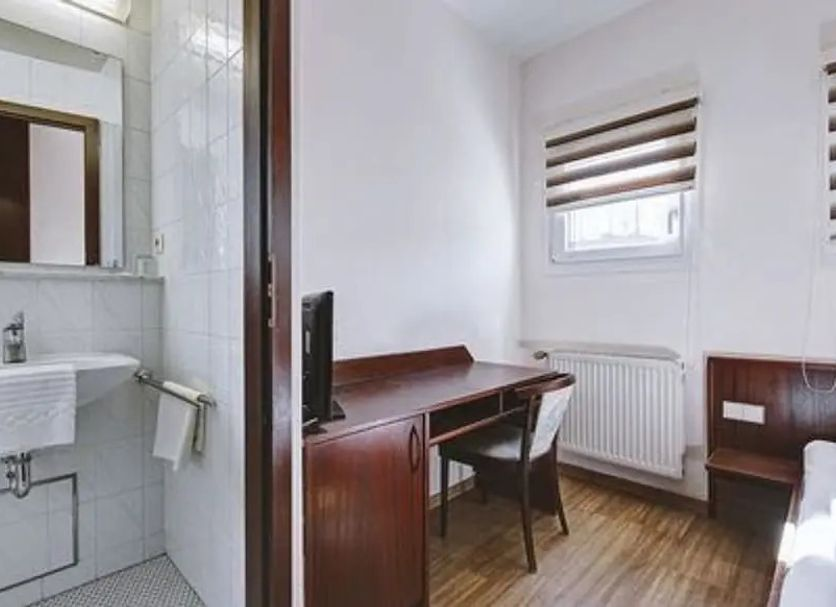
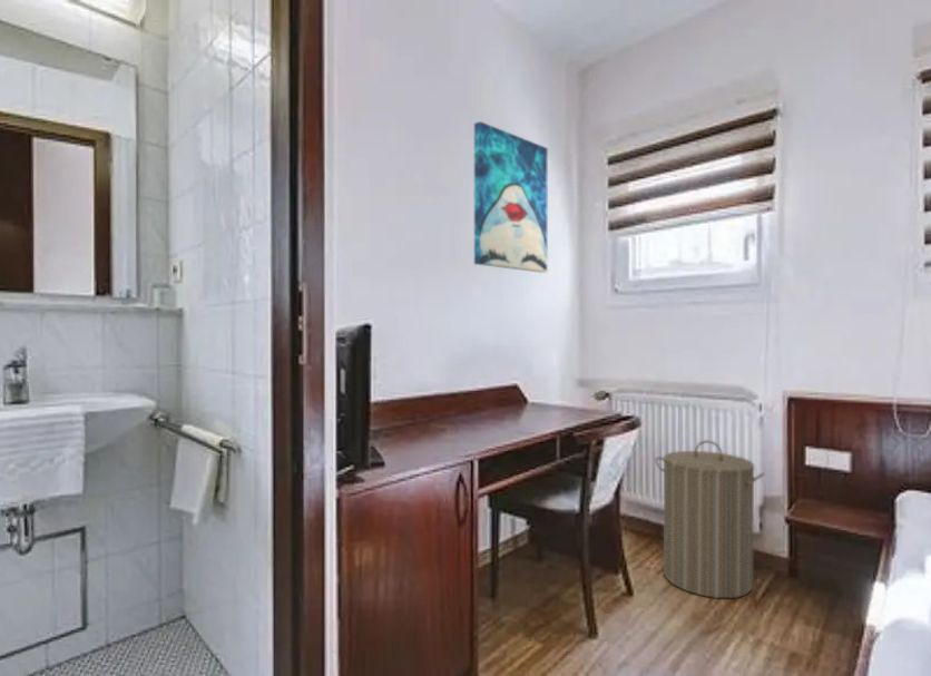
+ laundry hamper [654,439,765,599]
+ wall art [473,120,549,274]
